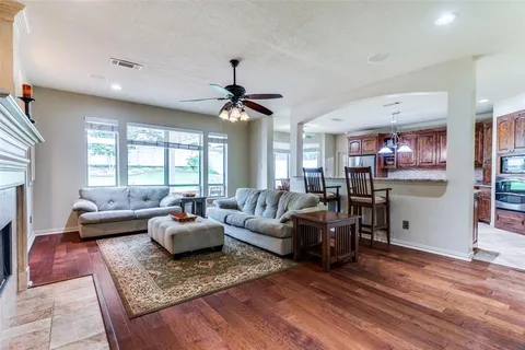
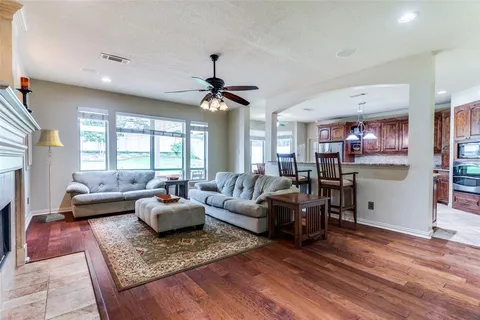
+ floor lamp [34,128,65,223]
